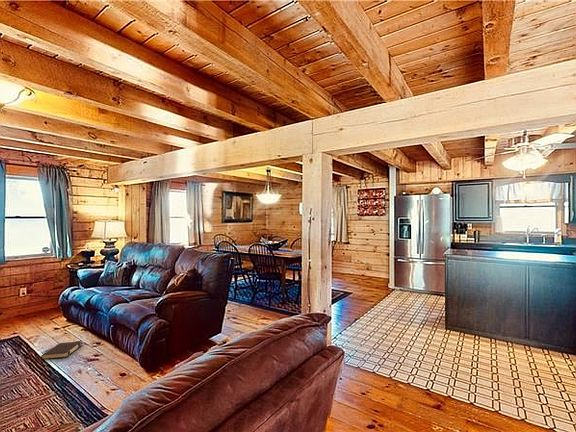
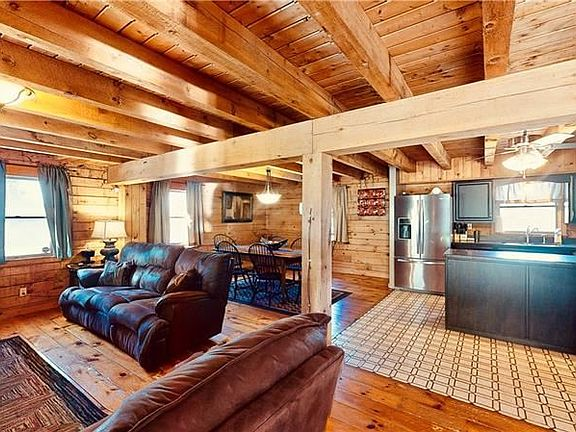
- book [40,340,83,360]
